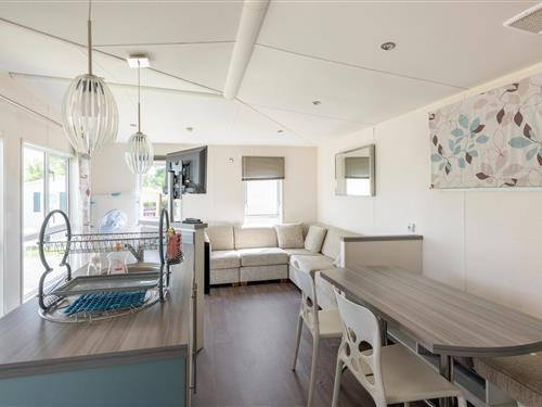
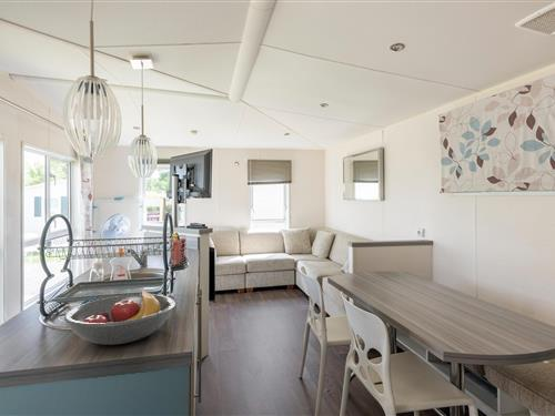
+ fruit bowl [63,288,176,346]
